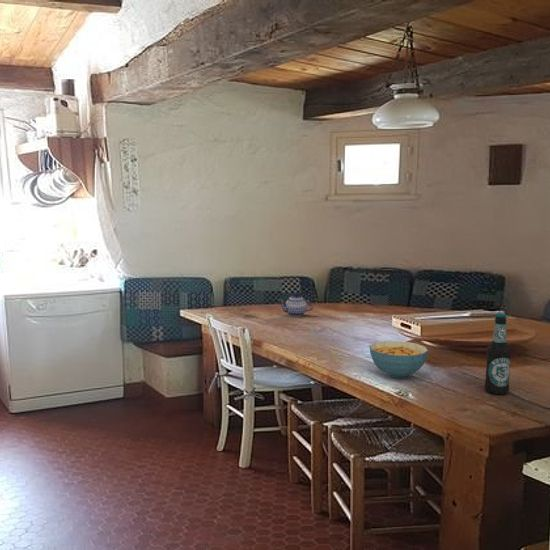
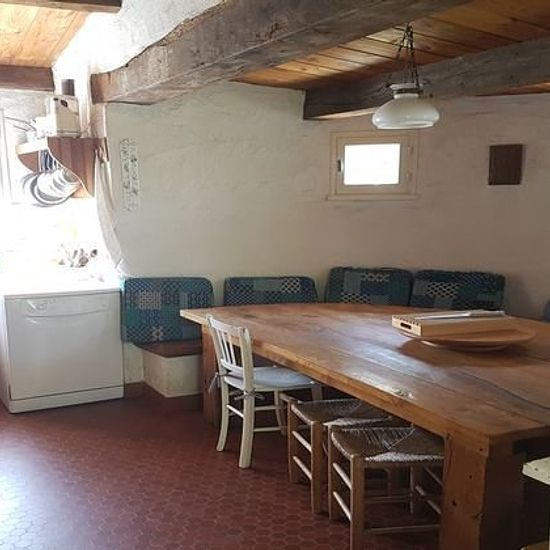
- cereal bowl [369,340,429,379]
- bottle [484,313,512,395]
- teapot [277,292,314,317]
